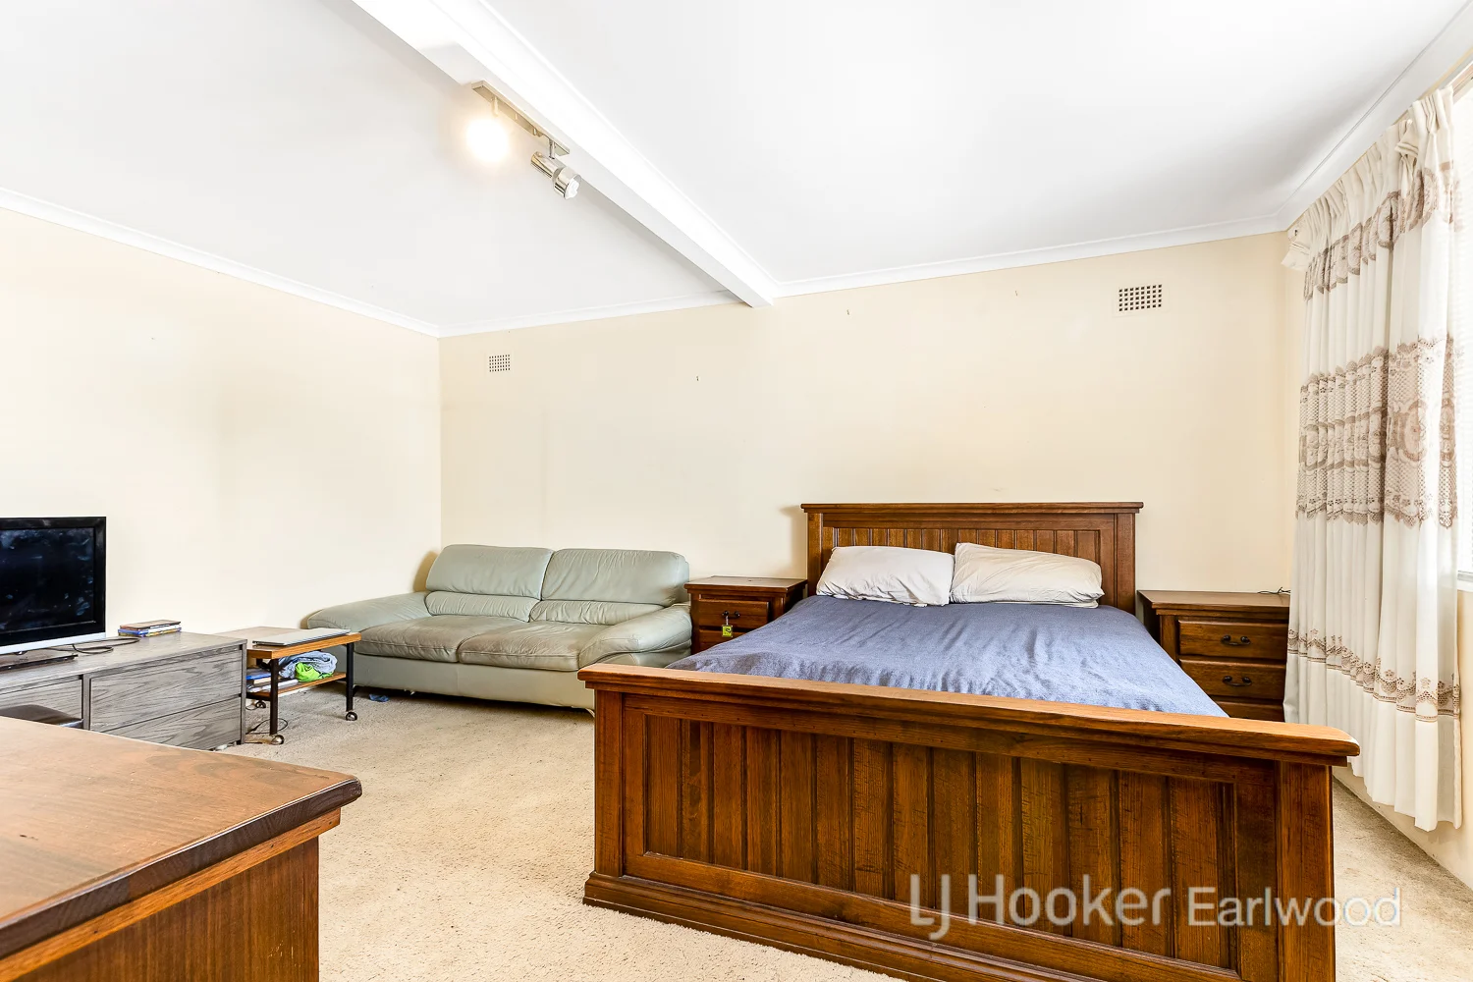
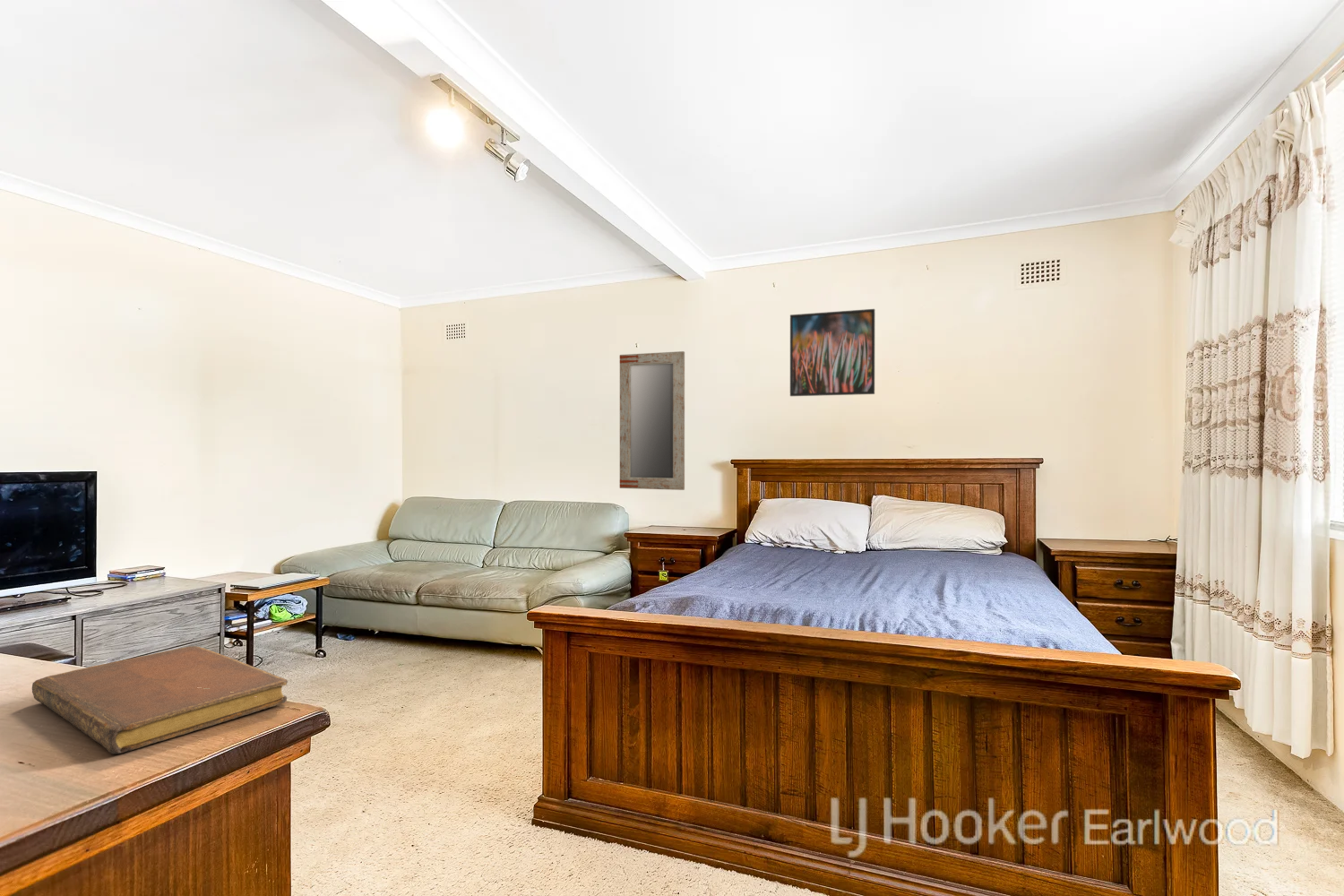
+ notebook [31,645,289,754]
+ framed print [789,308,875,397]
+ home mirror [619,350,685,491]
